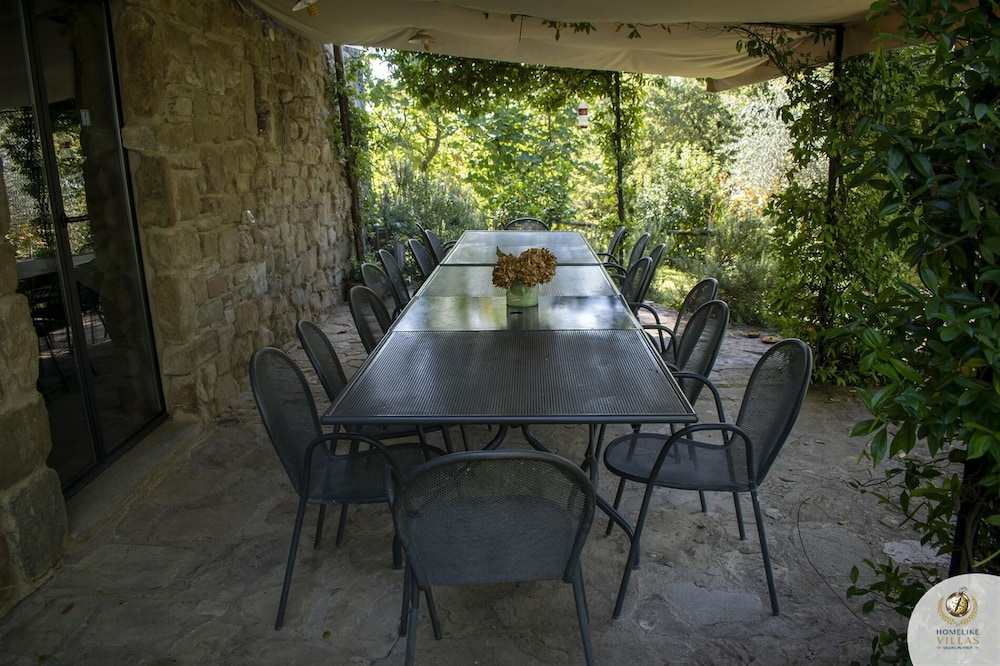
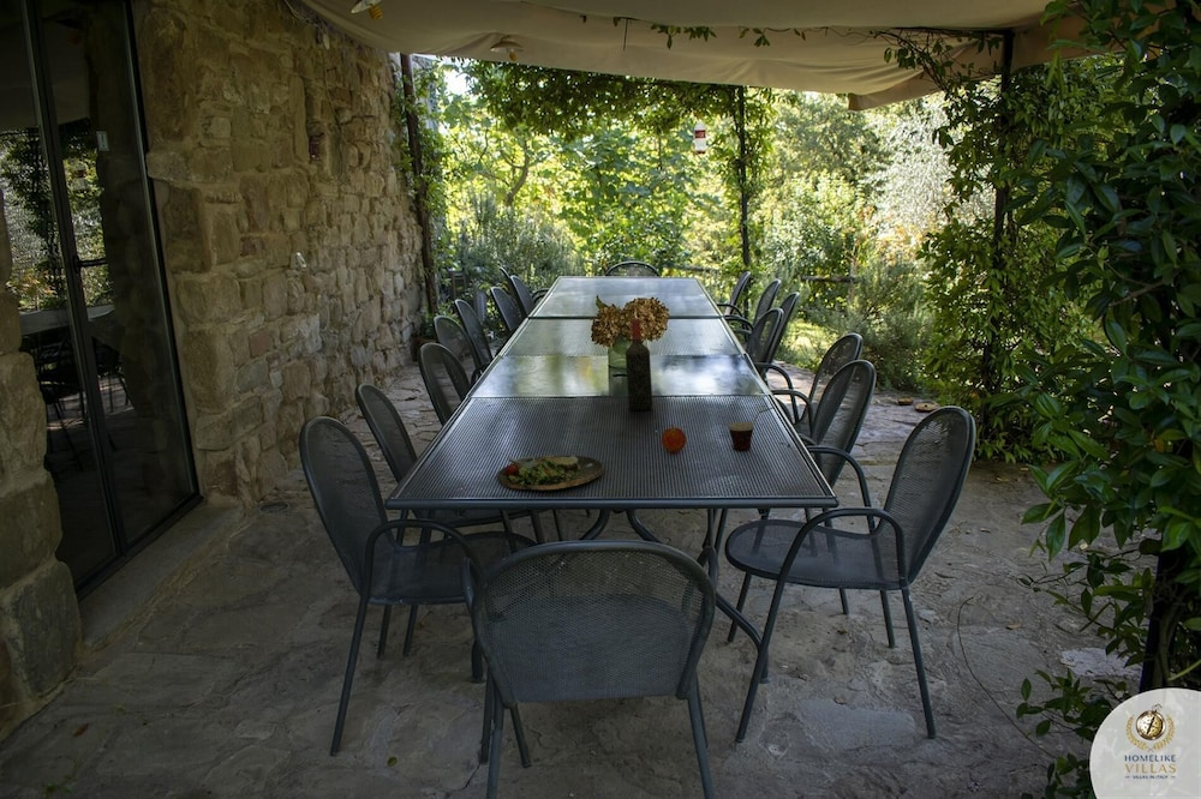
+ fruit [661,423,687,453]
+ wine bottle [625,318,653,411]
+ dinner plate [496,453,604,491]
+ cup [728,405,776,451]
